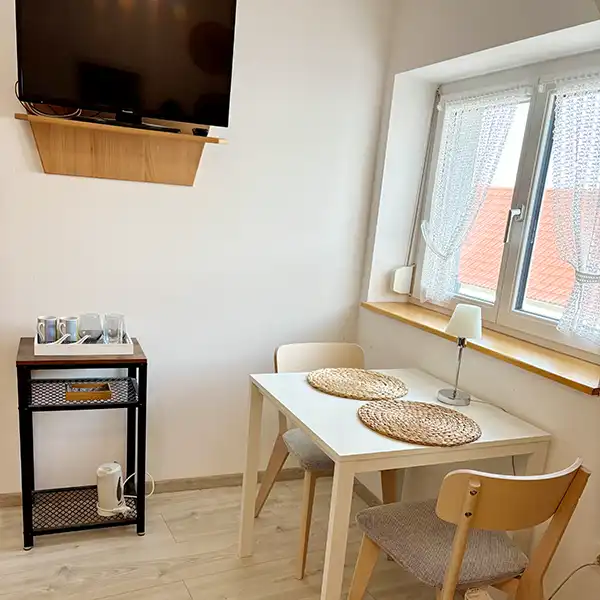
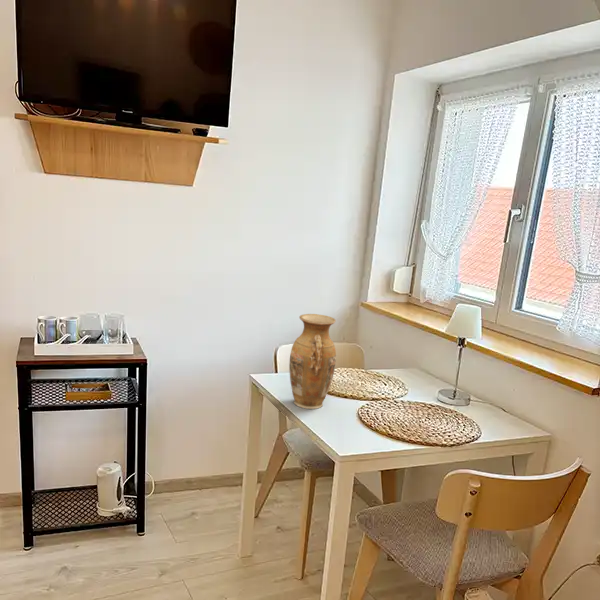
+ vase [288,313,337,410]
